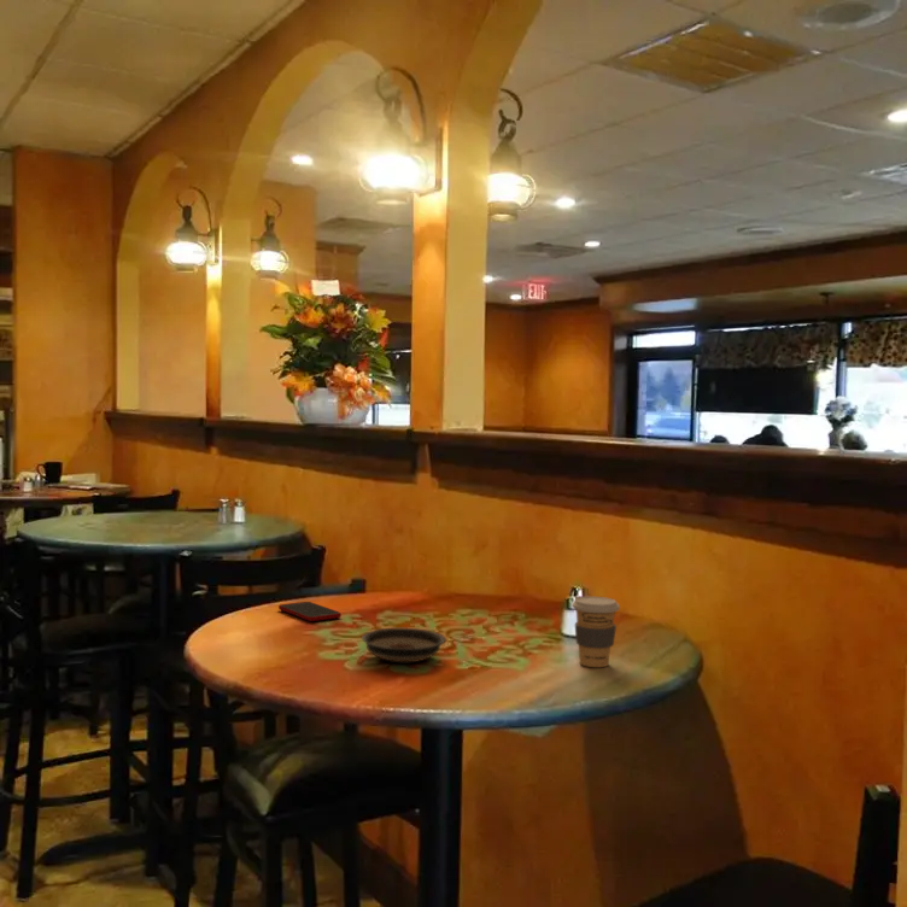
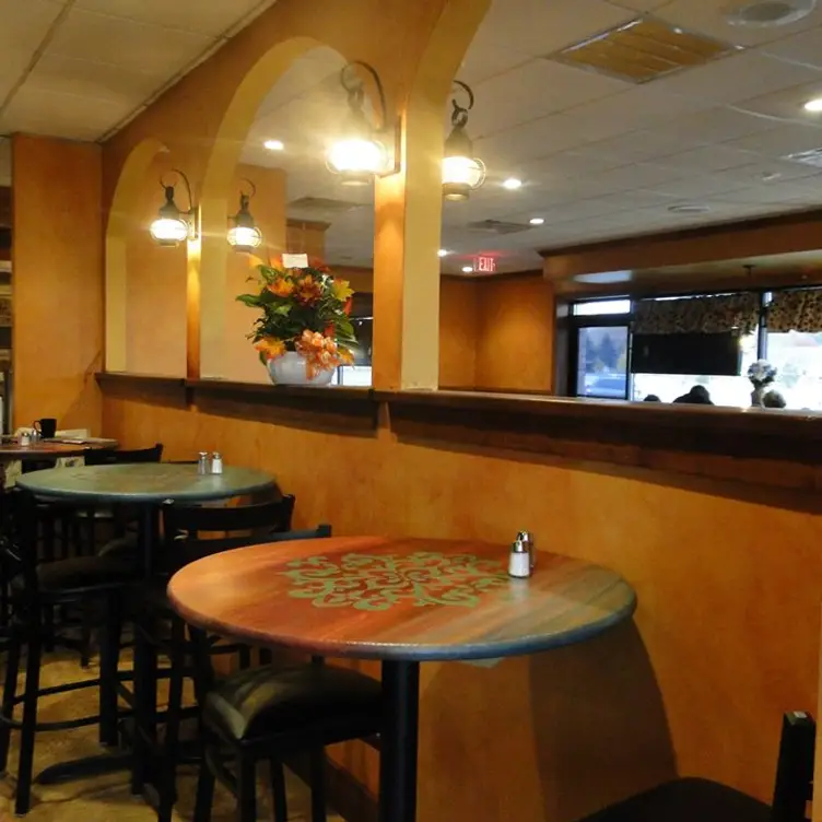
- coffee cup [570,596,621,668]
- cell phone [277,601,343,622]
- saucer [361,627,447,663]
